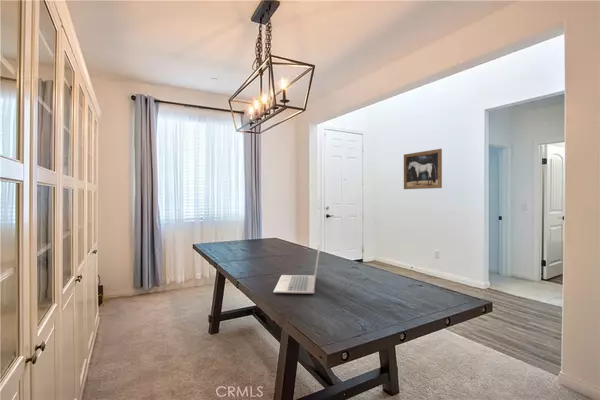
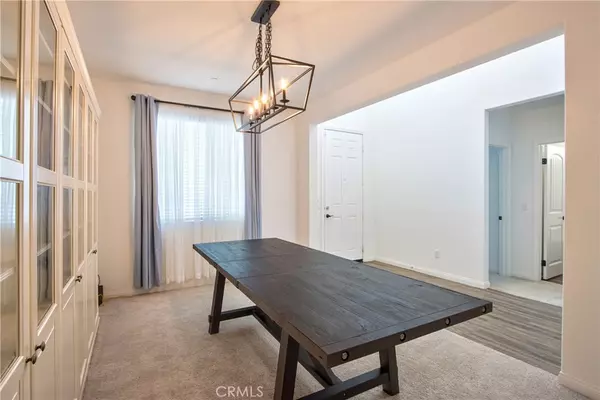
- wall art [403,148,443,190]
- laptop [273,242,321,295]
